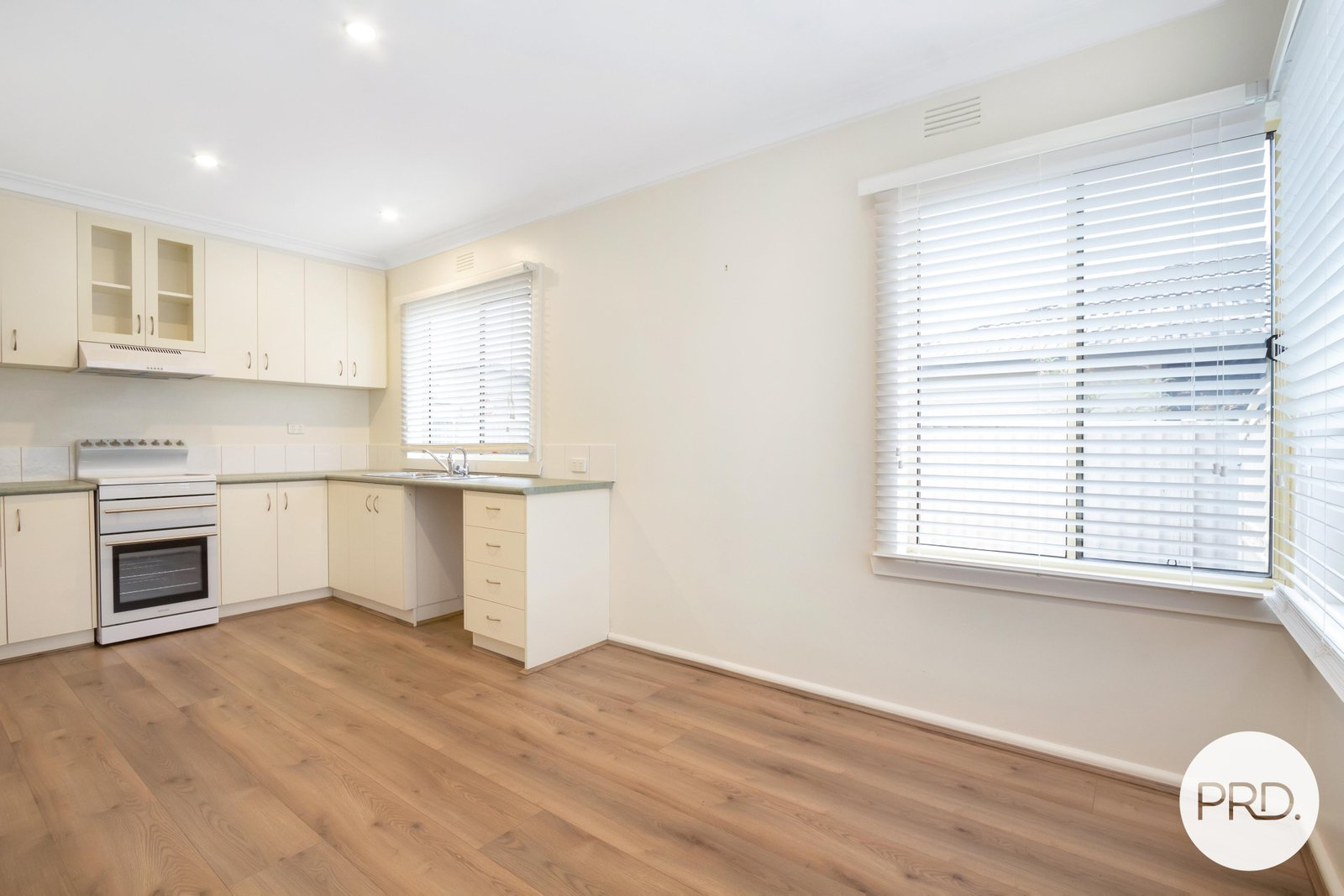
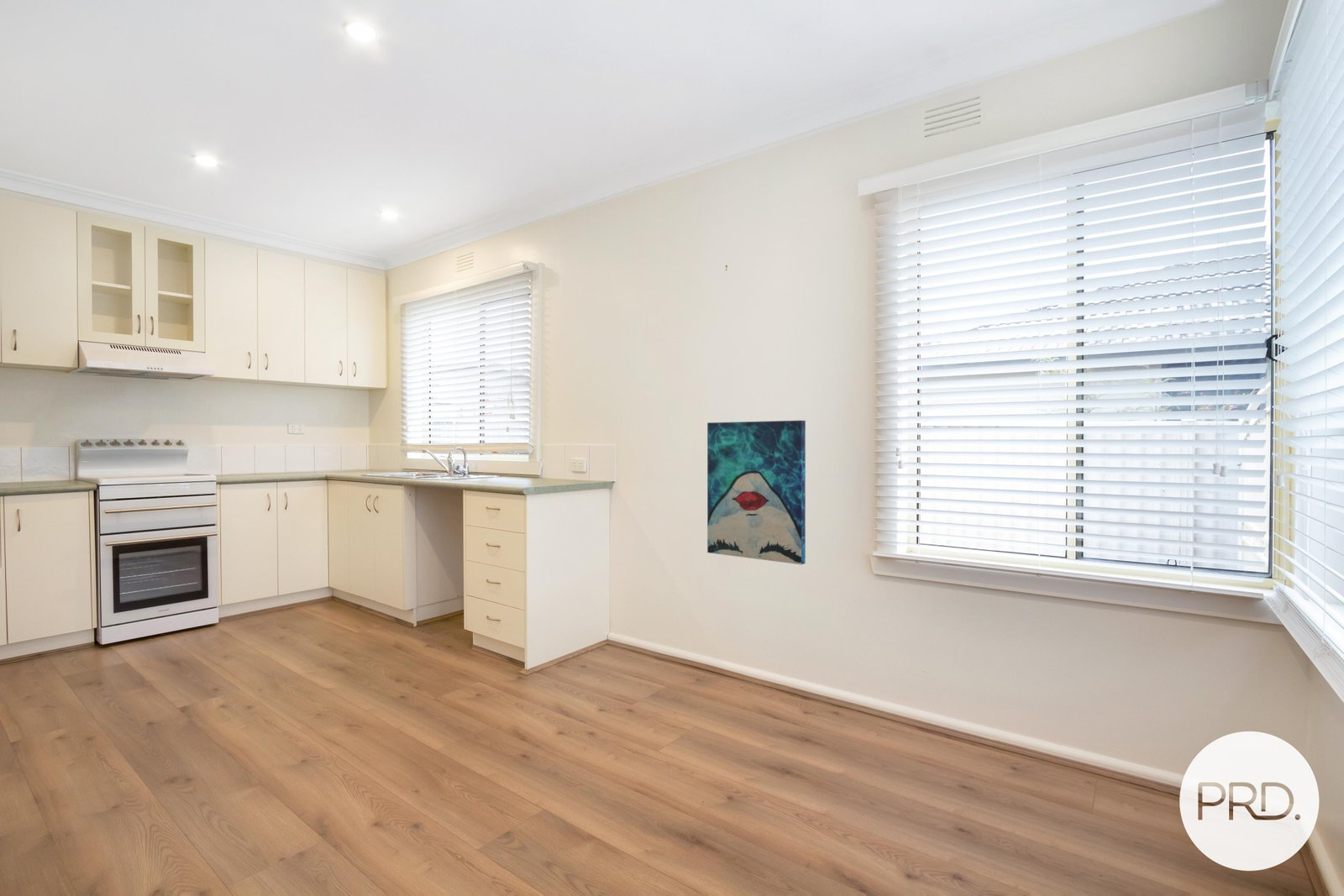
+ wall art [706,420,806,565]
